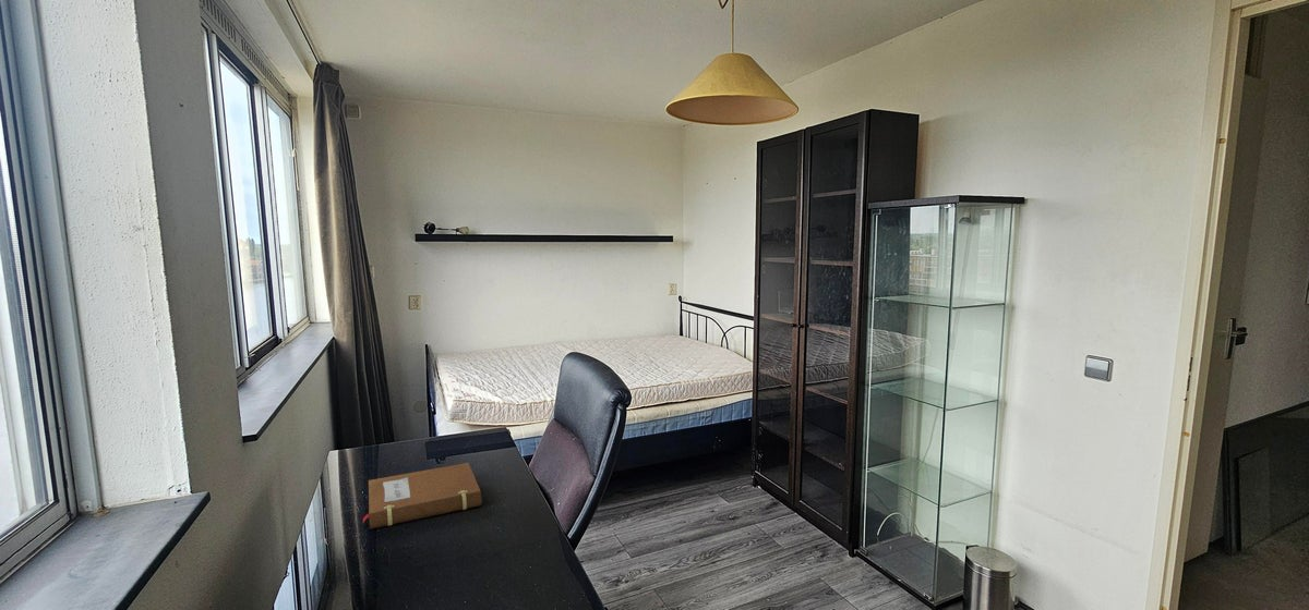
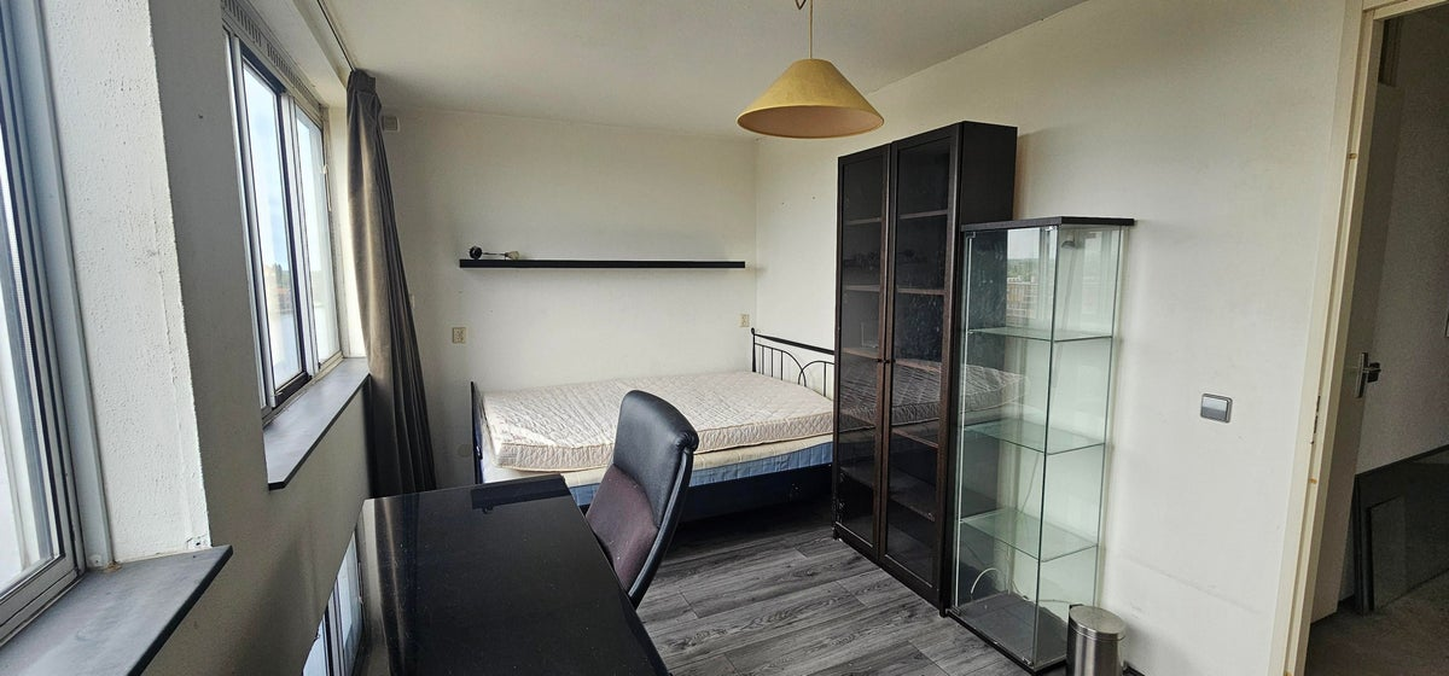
- notebook [362,462,483,530]
